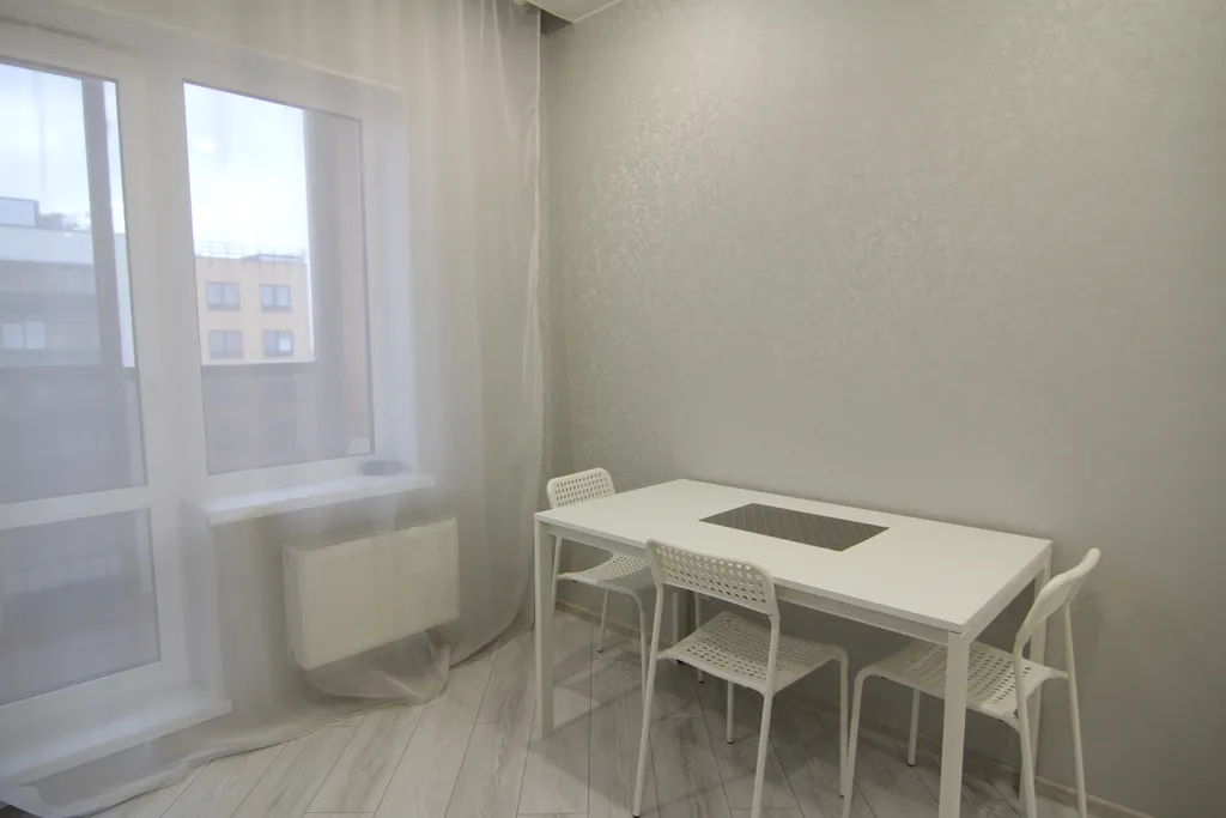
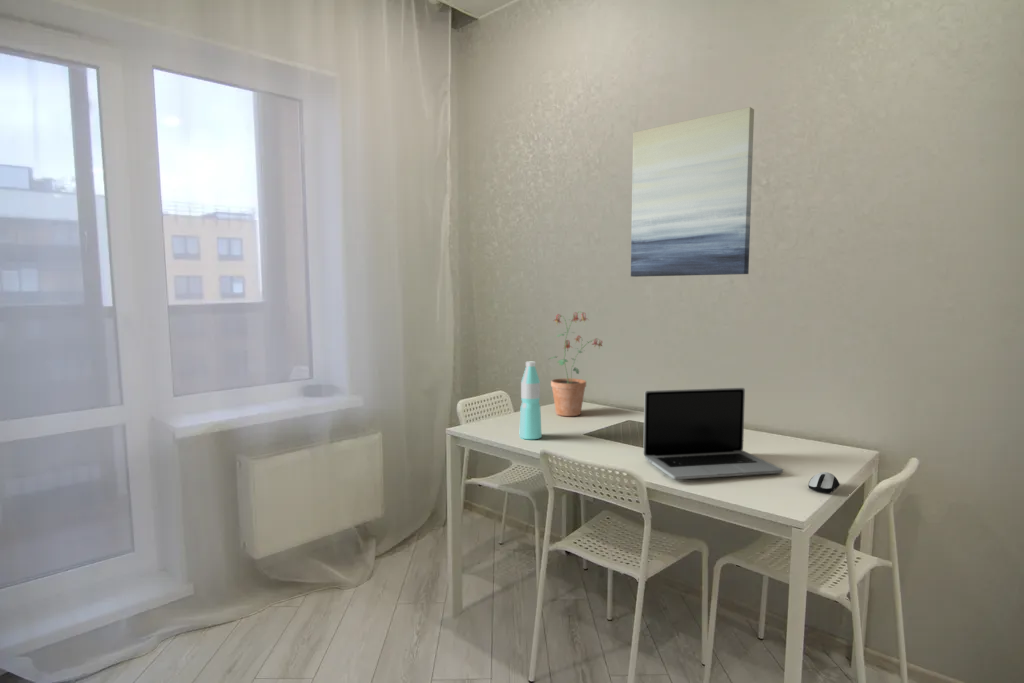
+ computer mouse [807,471,840,494]
+ potted plant [548,310,604,417]
+ wall art [630,106,755,278]
+ laptop [642,387,784,480]
+ water bottle [518,361,543,440]
